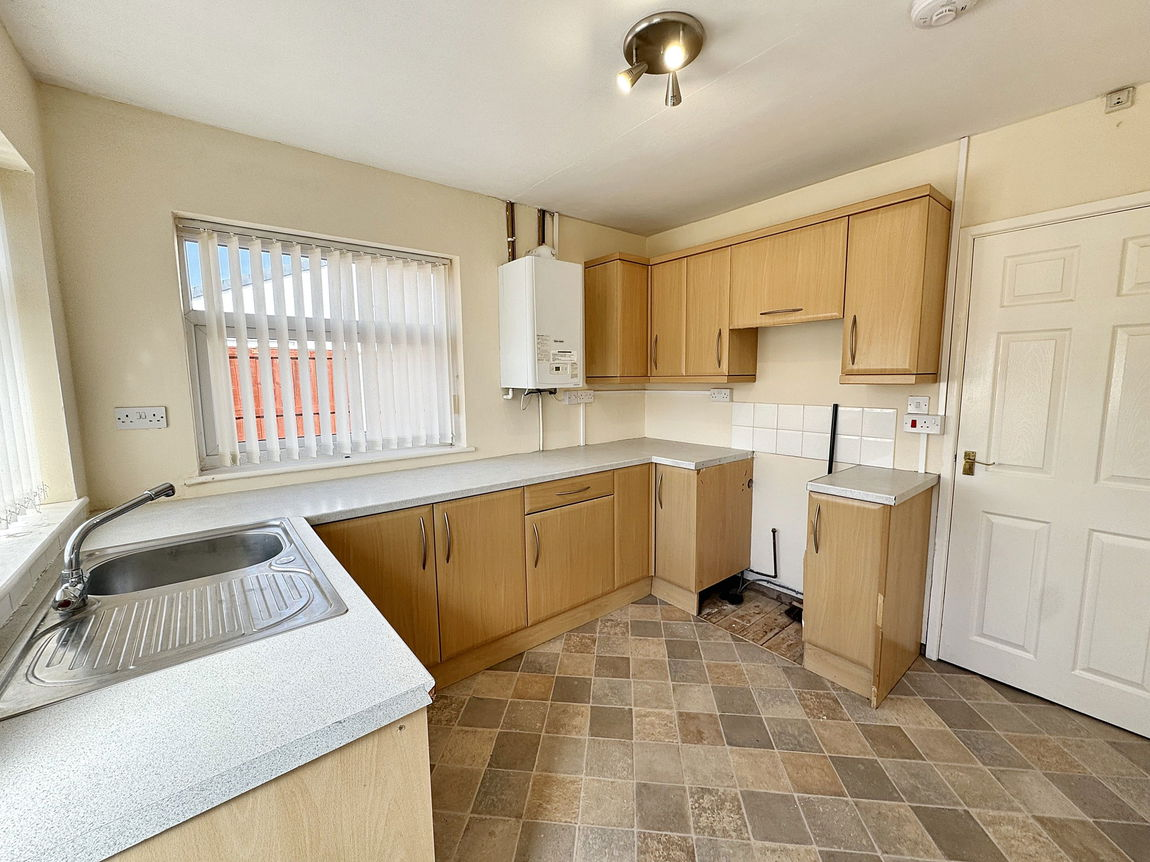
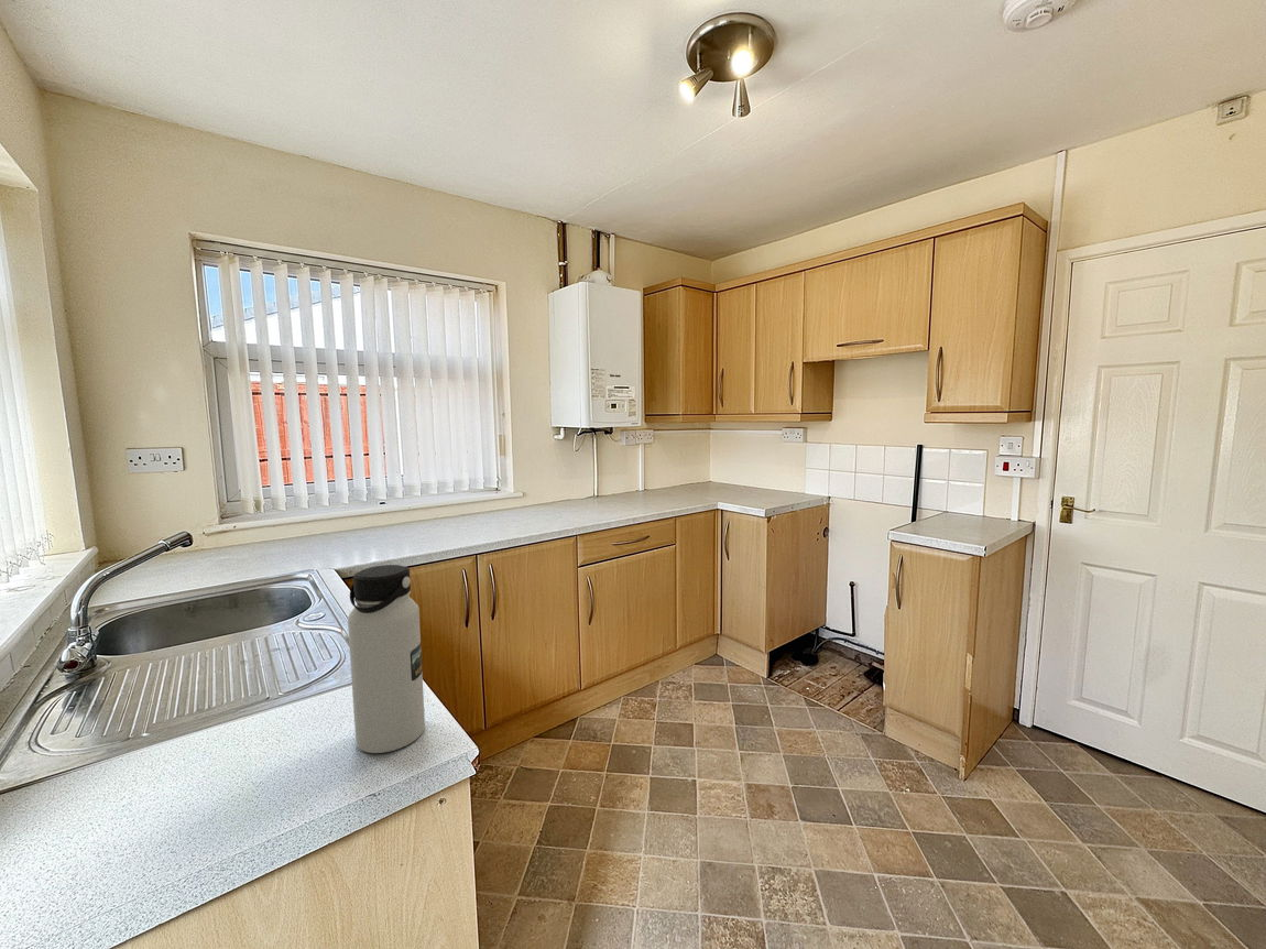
+ water bottle [347,564,426,754]
